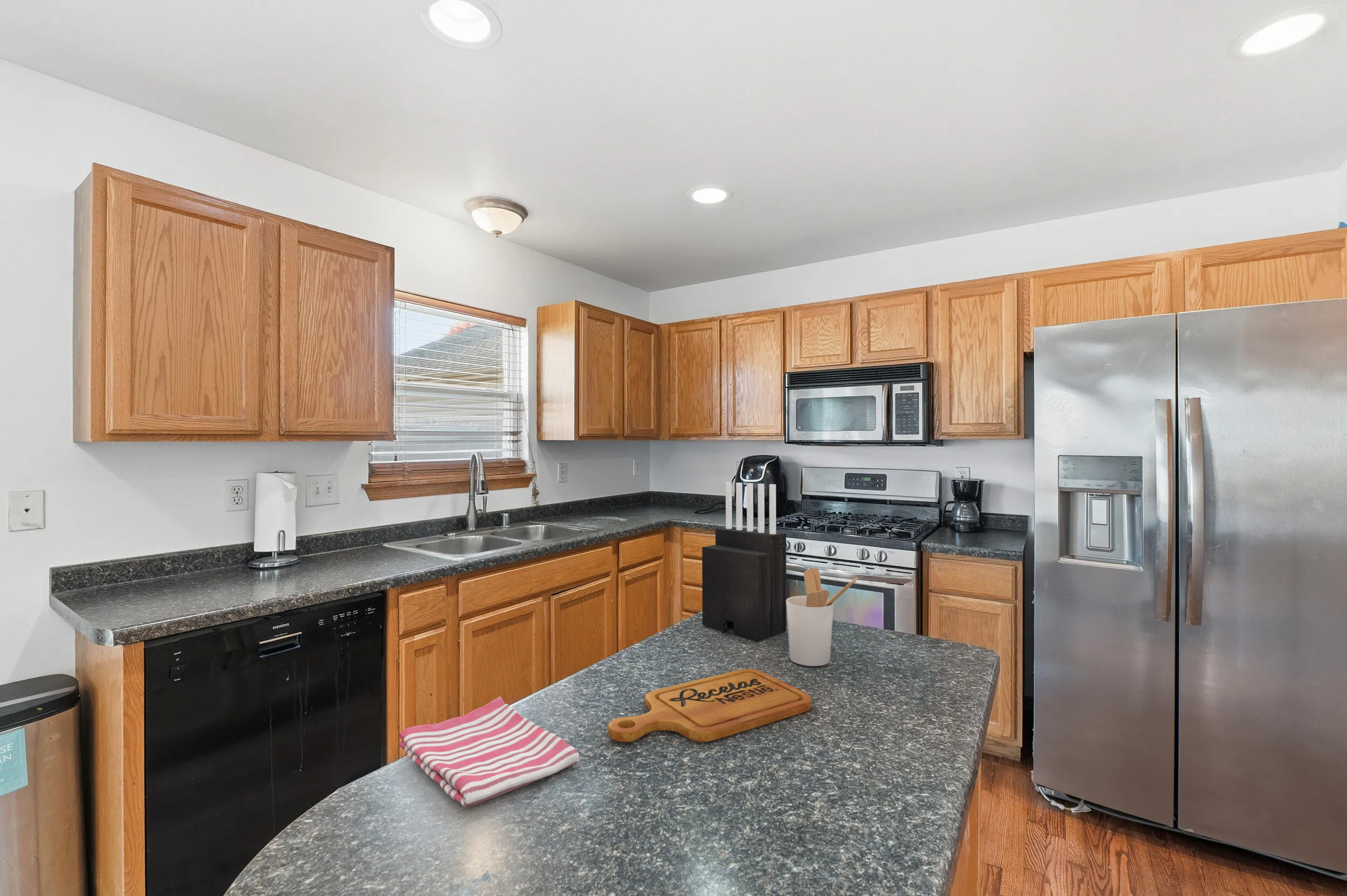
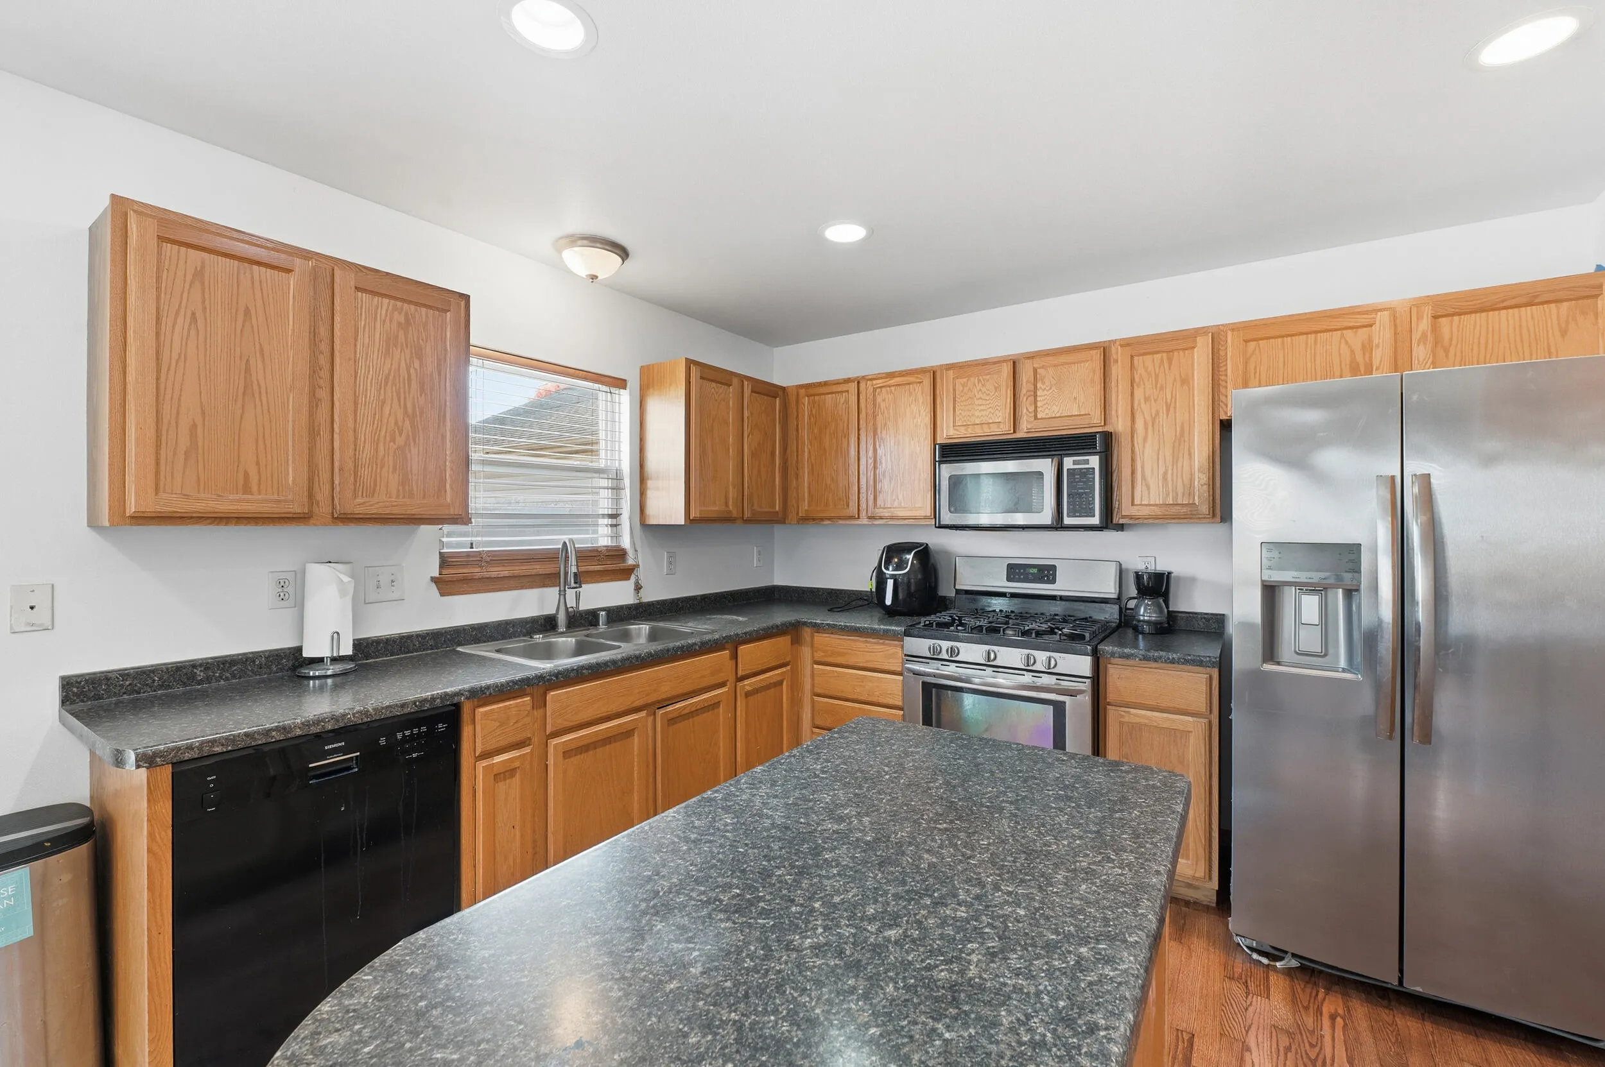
- knife block [702,482,787,641]
- dish towel [399,696,580,807]
- utensil holder [786,567,858,666]
- cutting board [608,669,812,742]
